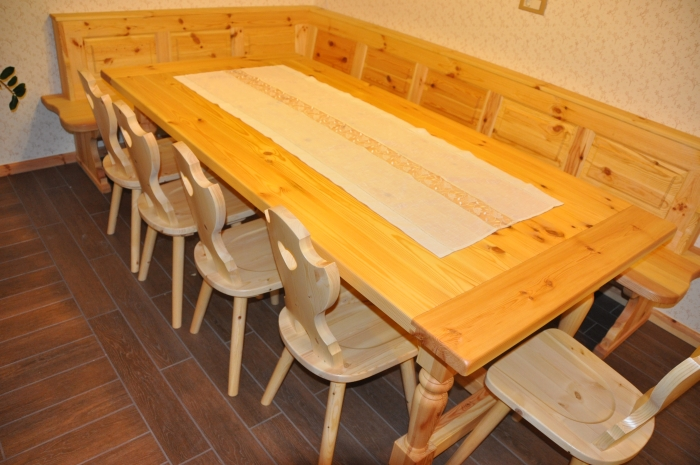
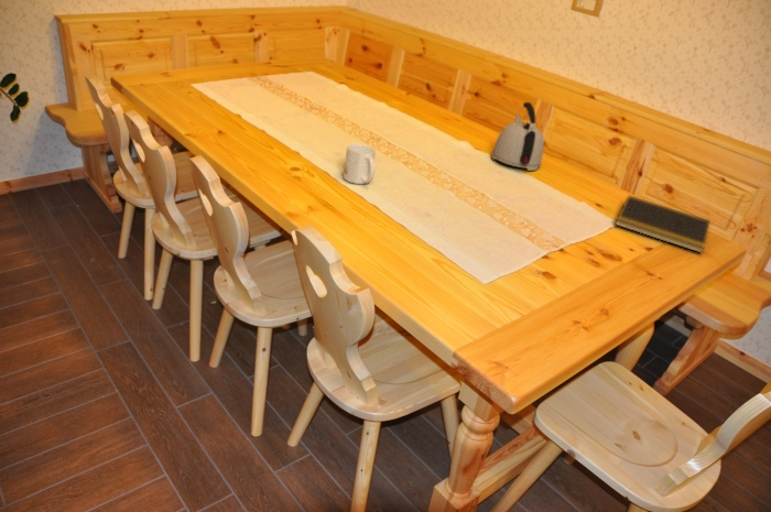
+ mug [341,143,377,185]
+ notepad [613,194,712,254]
+ kettle [490,101,545,172]
